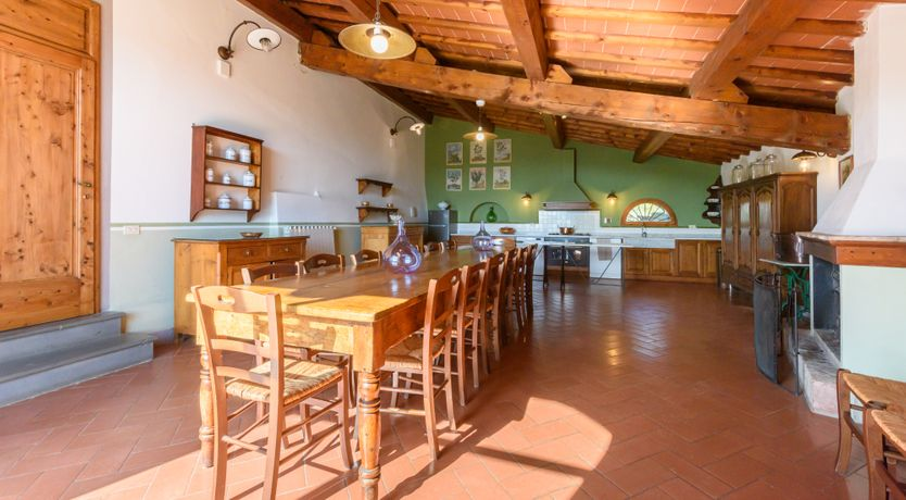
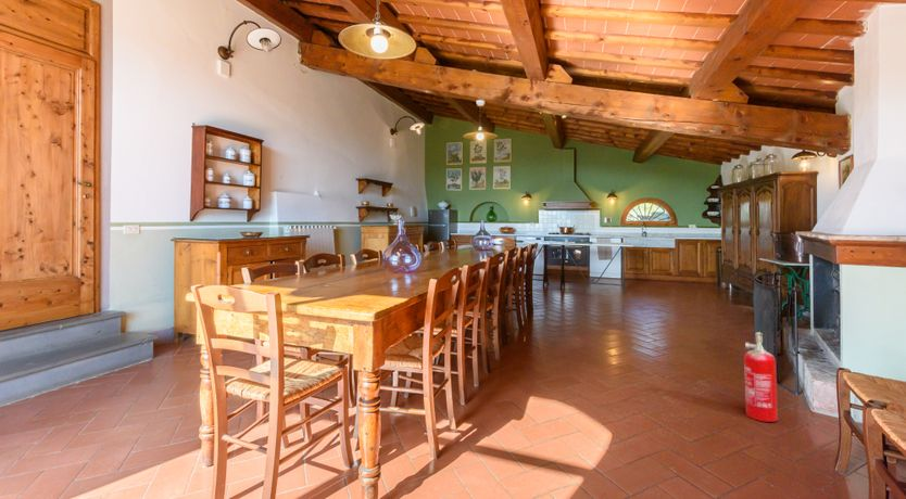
+ fire extinguisher [743,331,779,423]
